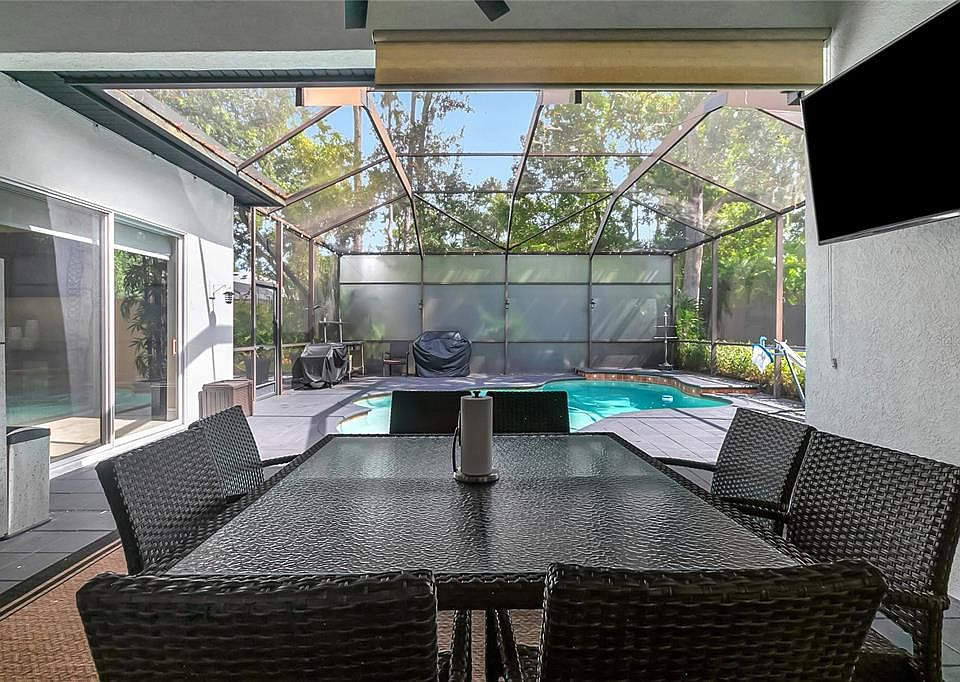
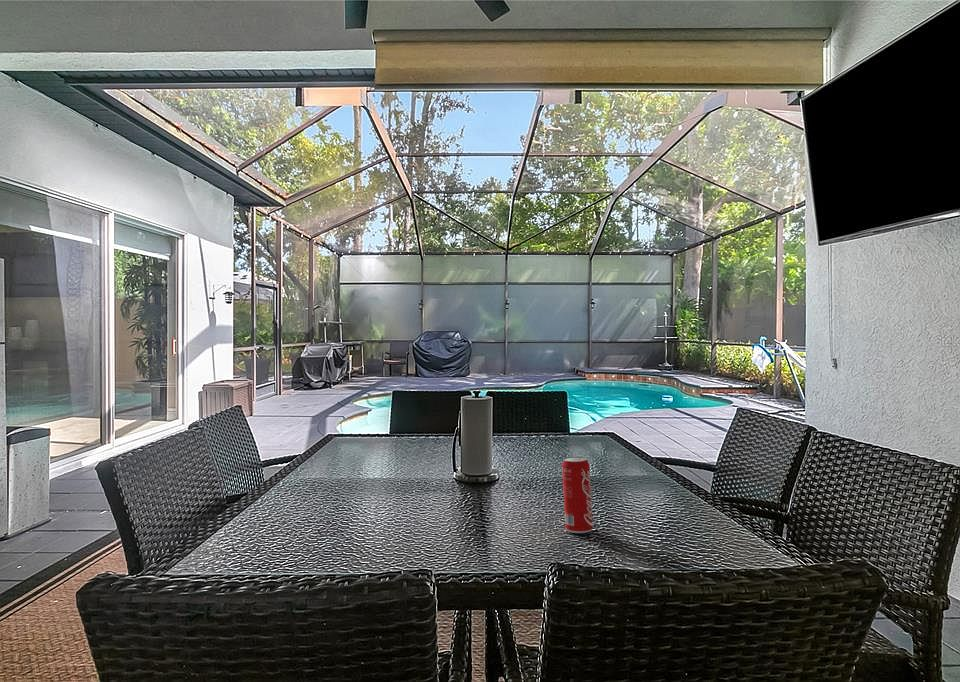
+ beverage can [561,456,594,534]
